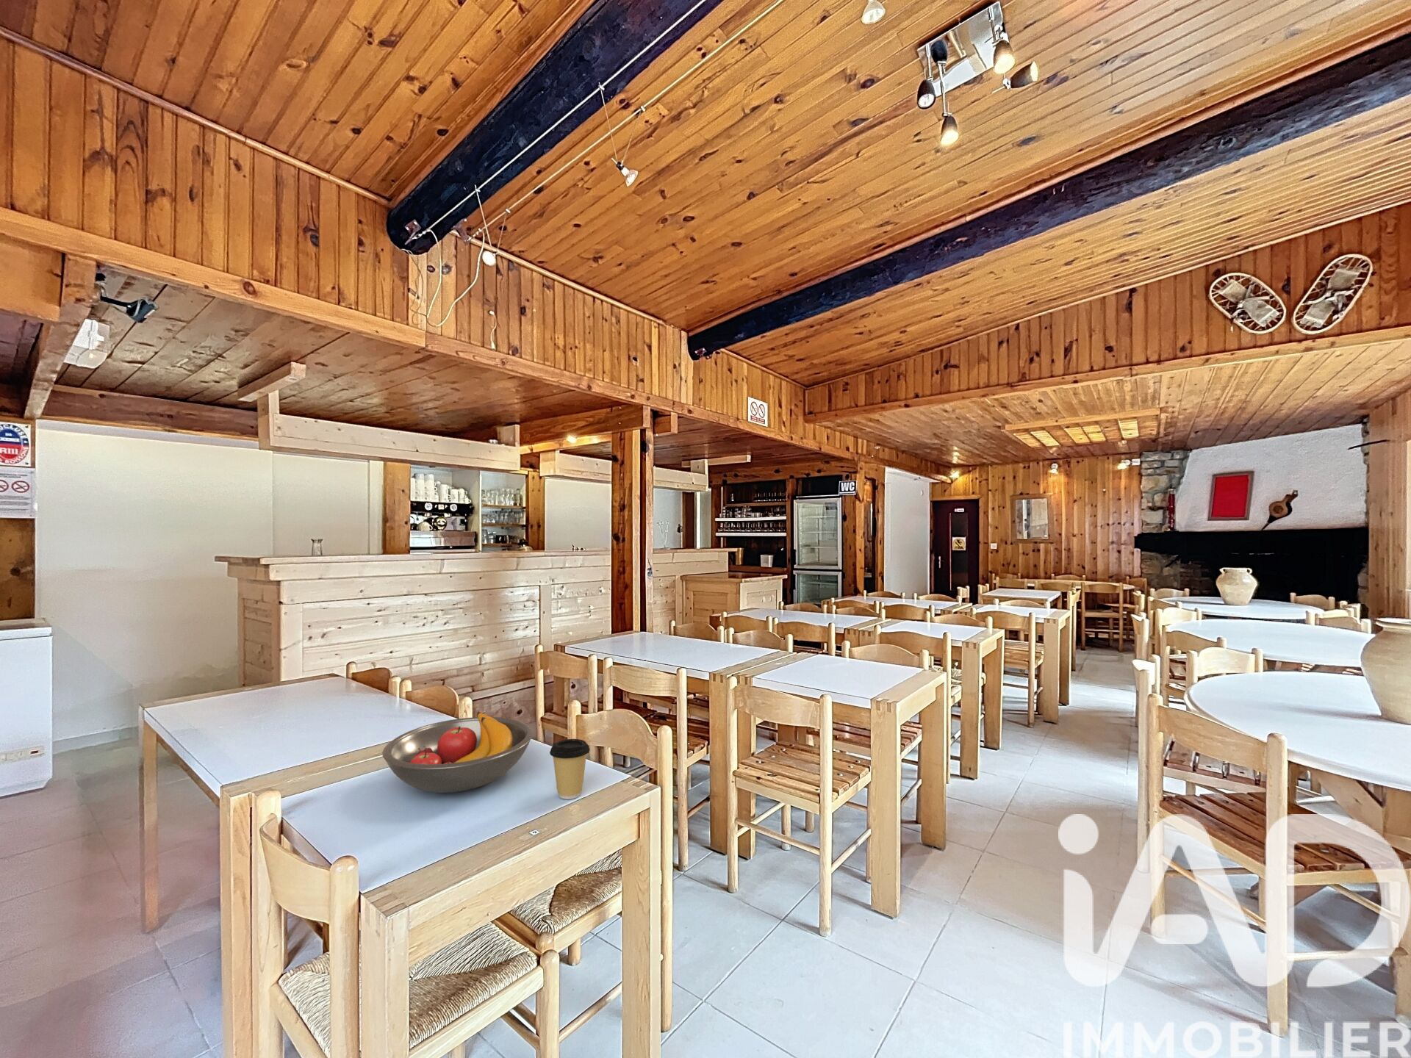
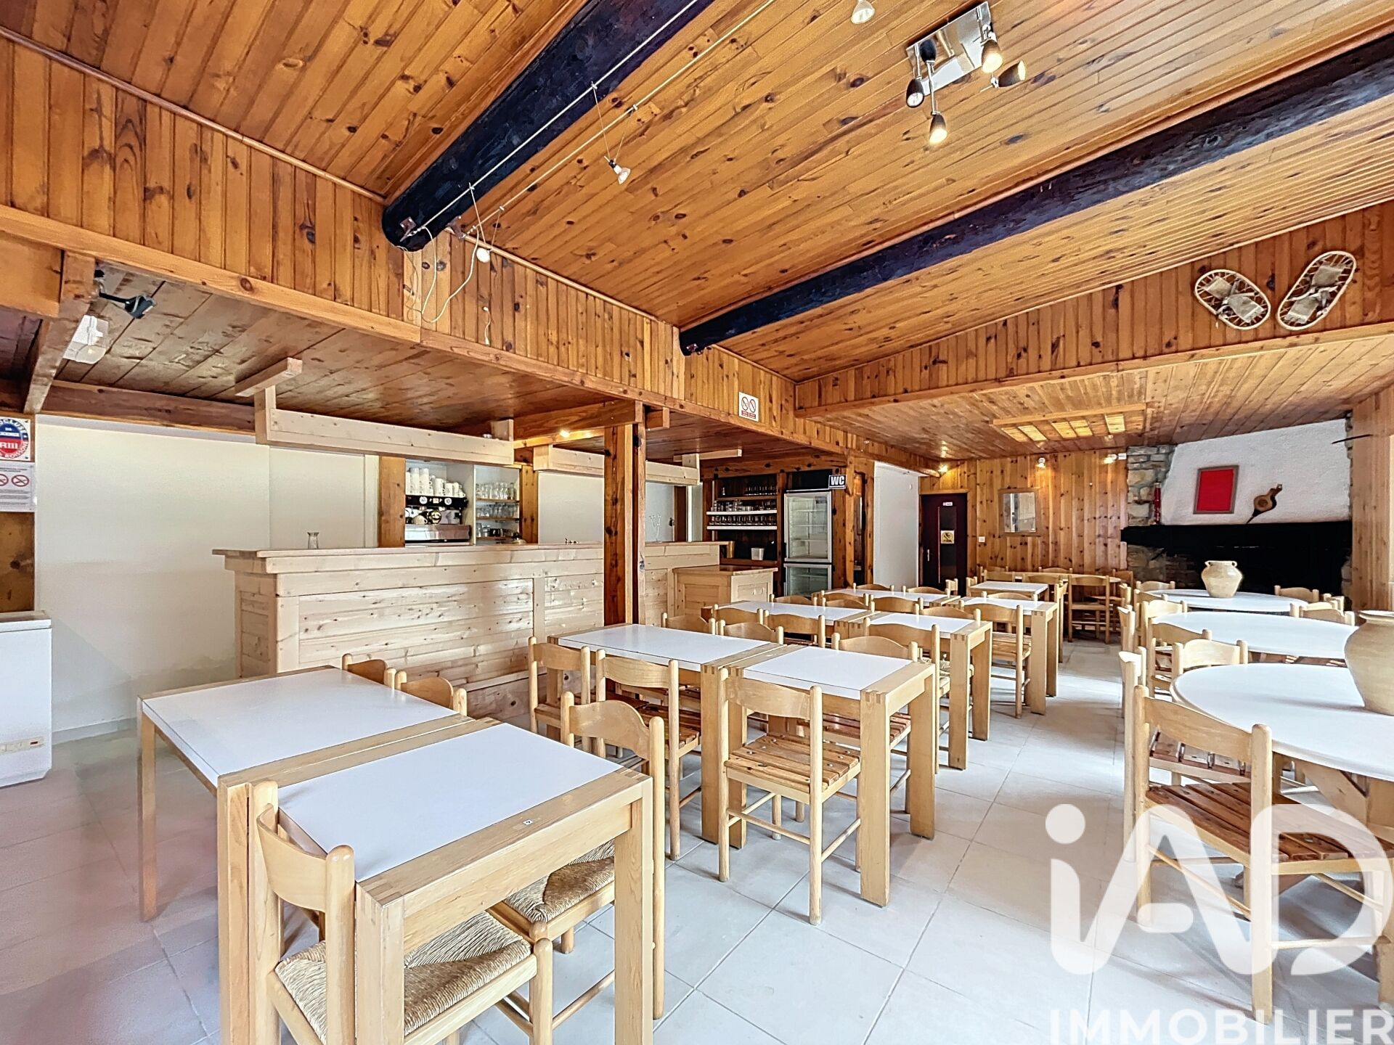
- coffee cup [549,738,591,800]
- fruit bowl [381,711,533,794]
